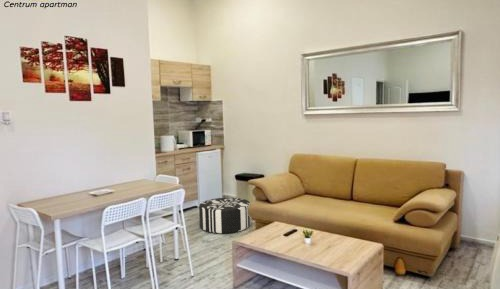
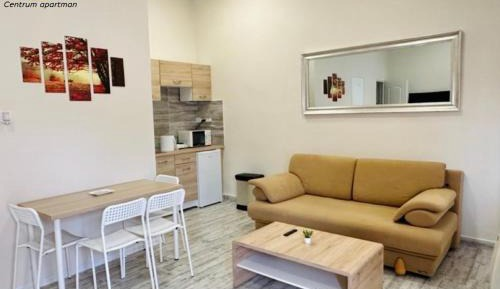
- pouf [198,197,252,234]
